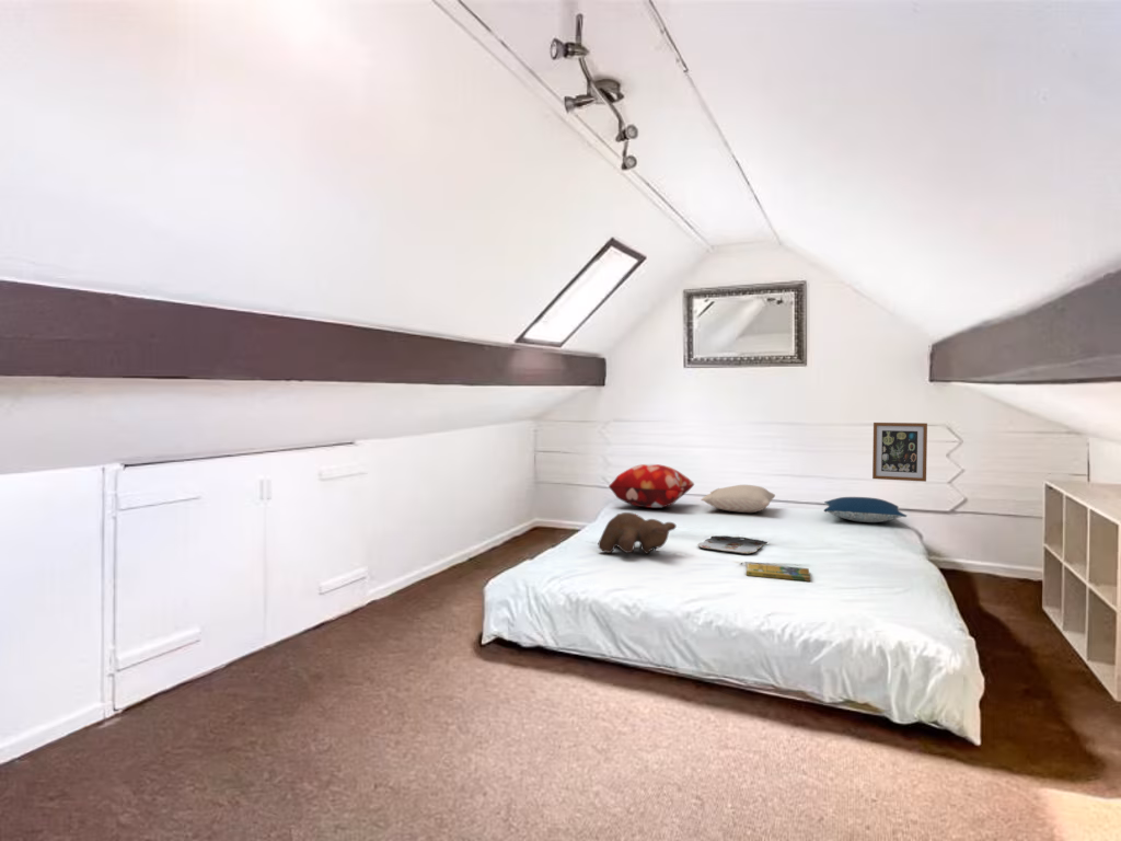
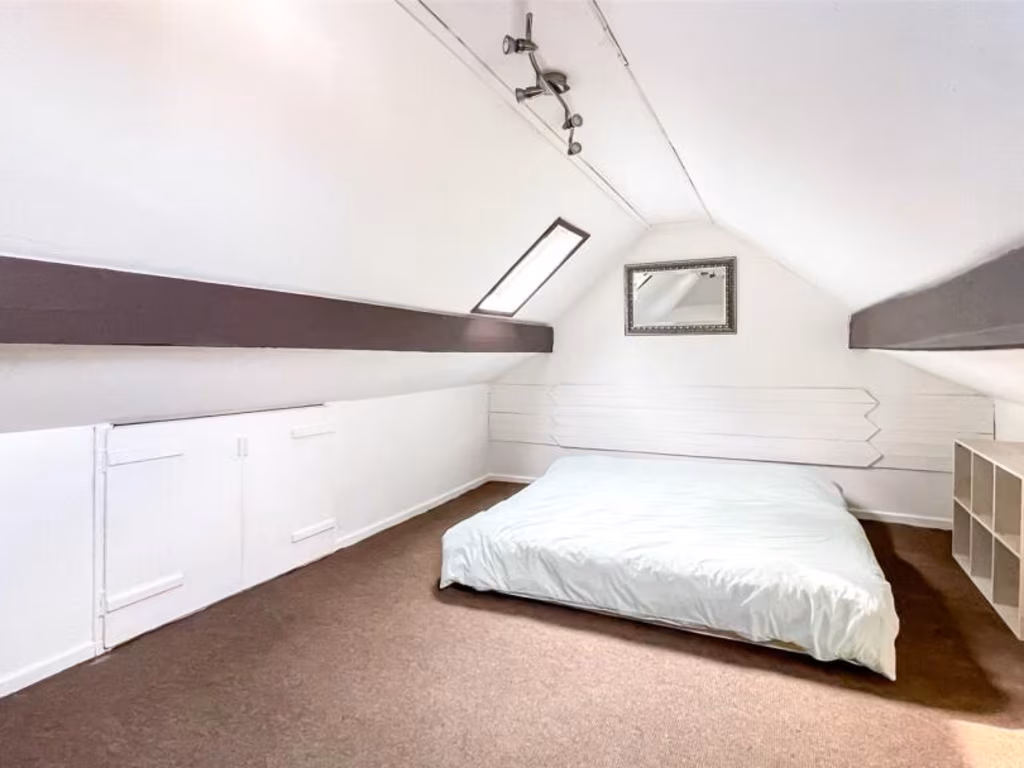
- pillow [700,484,776,514]
- booklet [746,562,811,583]
- serving tray [696,534,768,555]
- pillow [823,496,908,523]
- decorative pillow [608,463,695,509]
- teddy bear [598,511,678,555]
- wall art [871,422,928,483]
